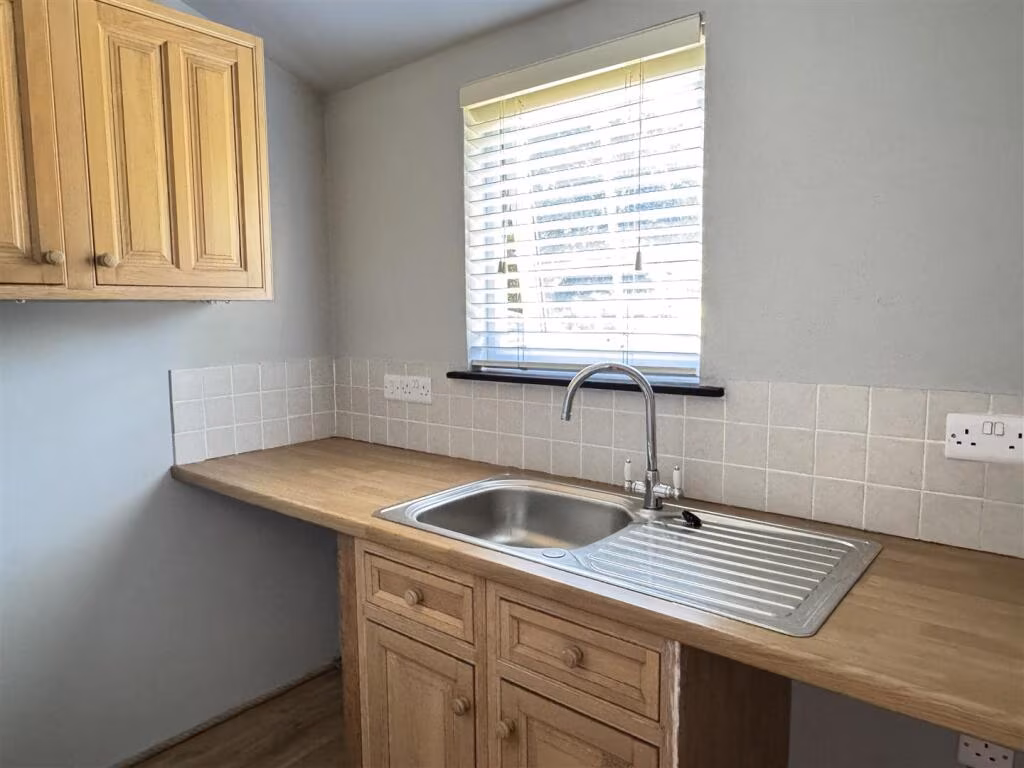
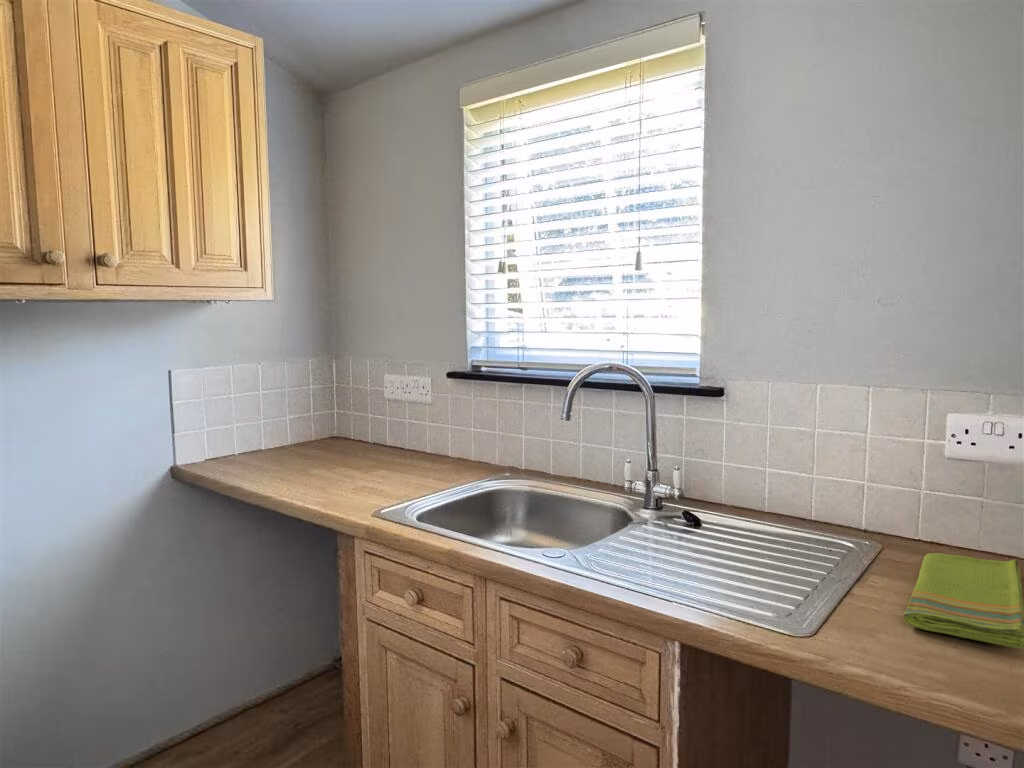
+ dish towel [902,552,1024,650]
